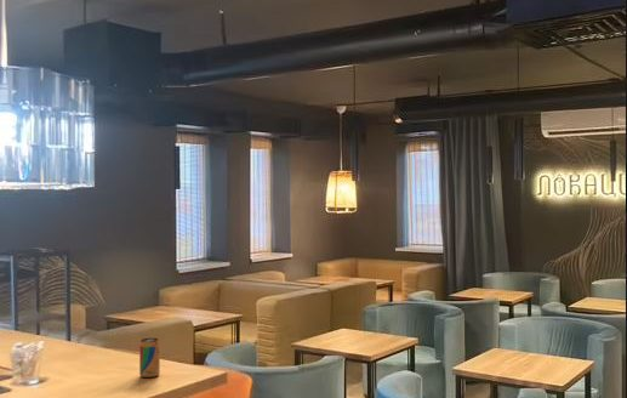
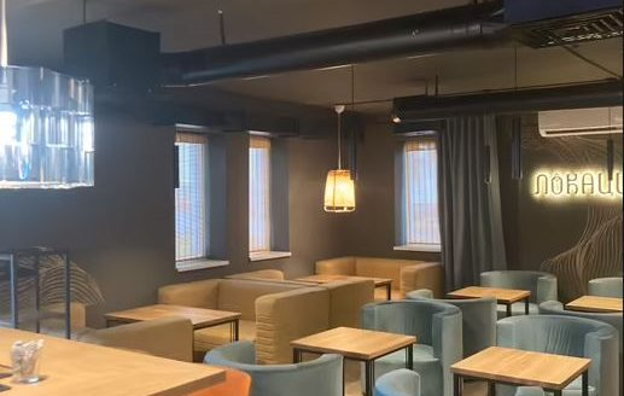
- beverage can [138,337,161,379]
